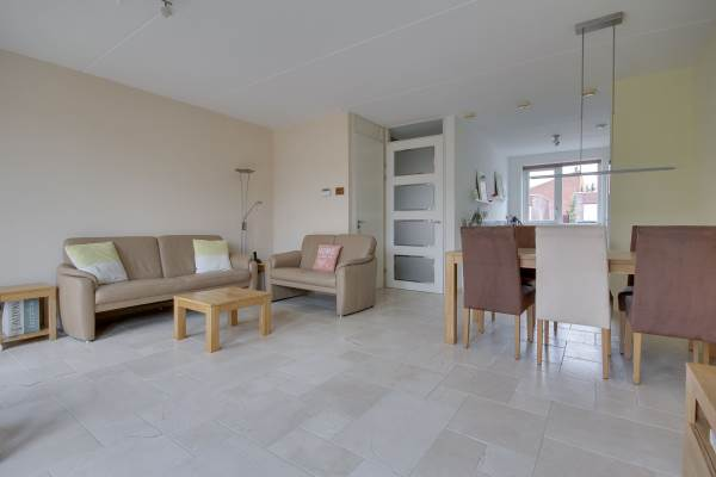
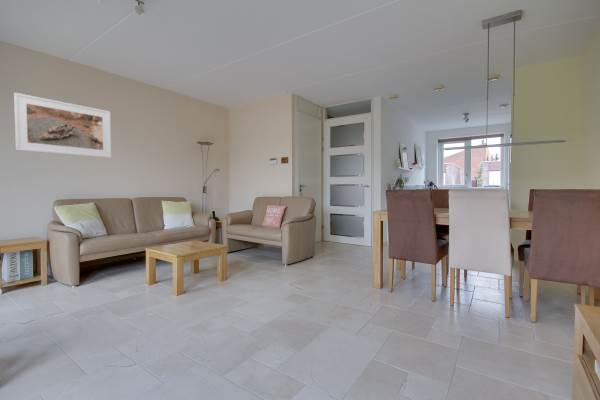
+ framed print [13,92,112,159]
